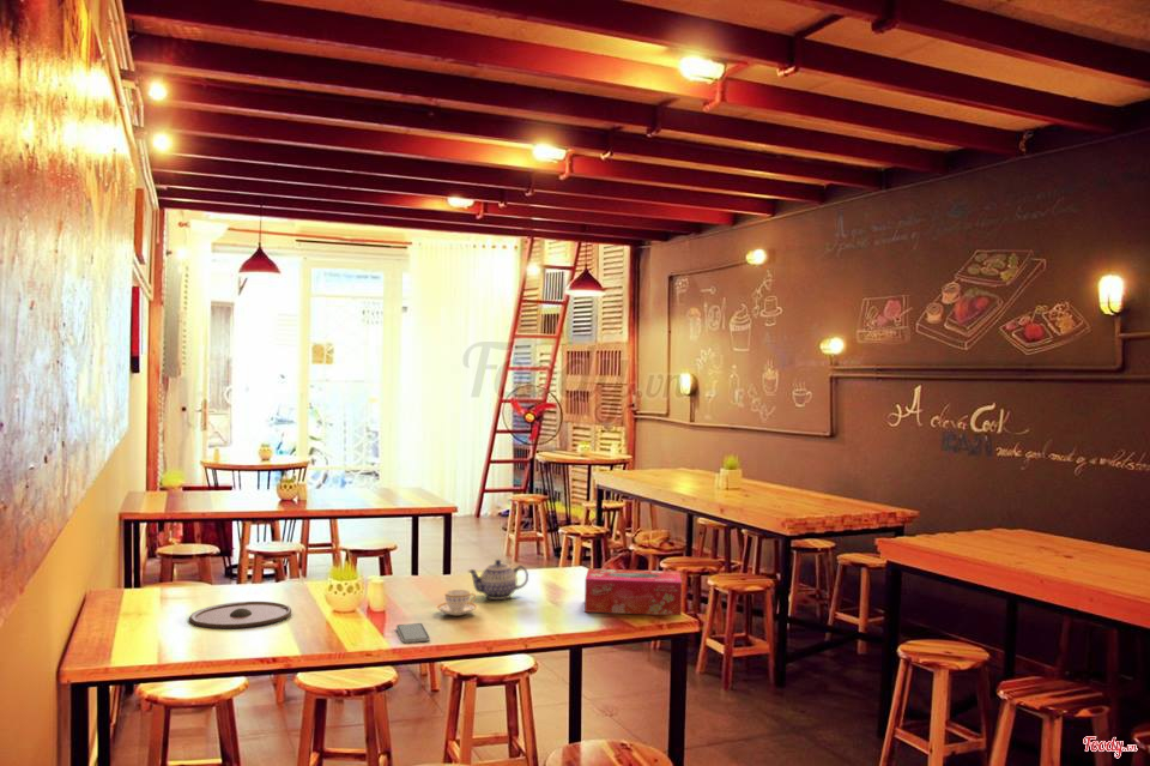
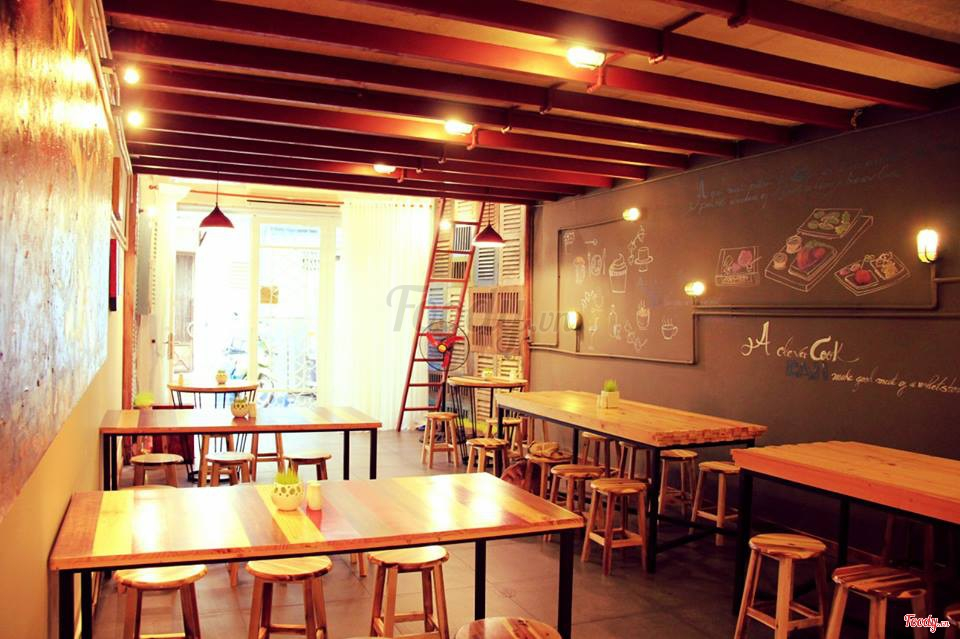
- tissue box [583,567,683,616]
- teacup [436,589,478,617]
- teapot [466,559,529,601]
- plate [188,601,292,629]
- smartphone [395,622,431,644]
